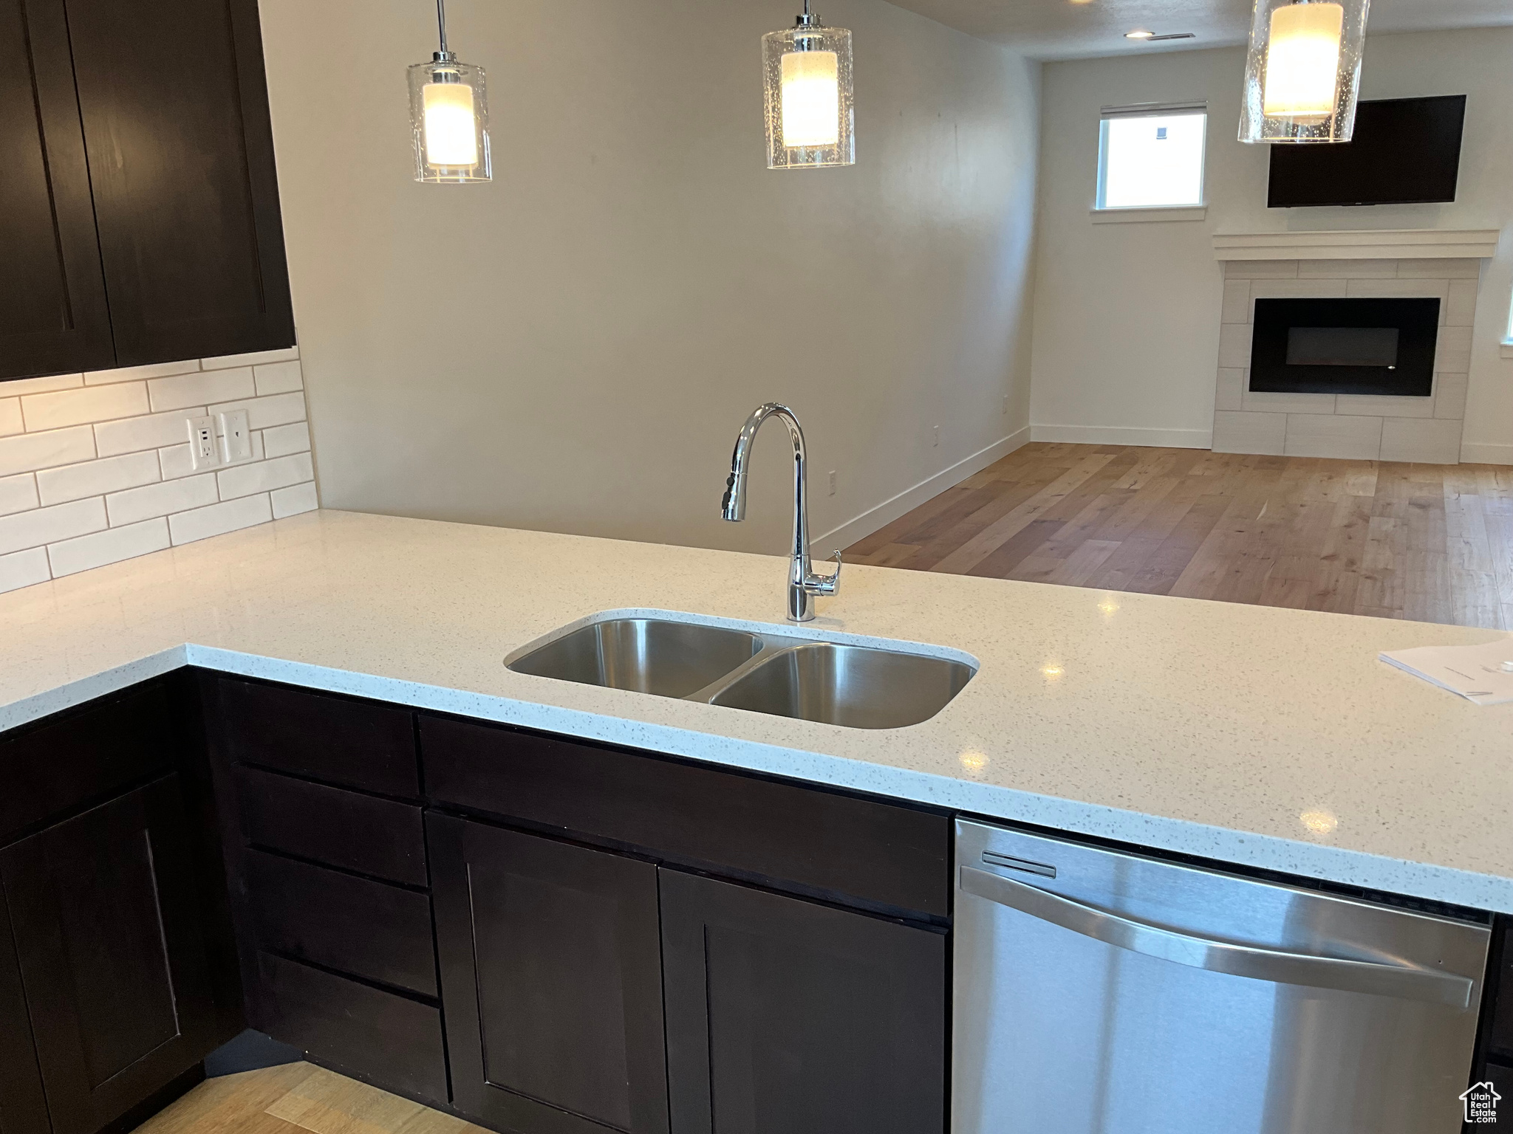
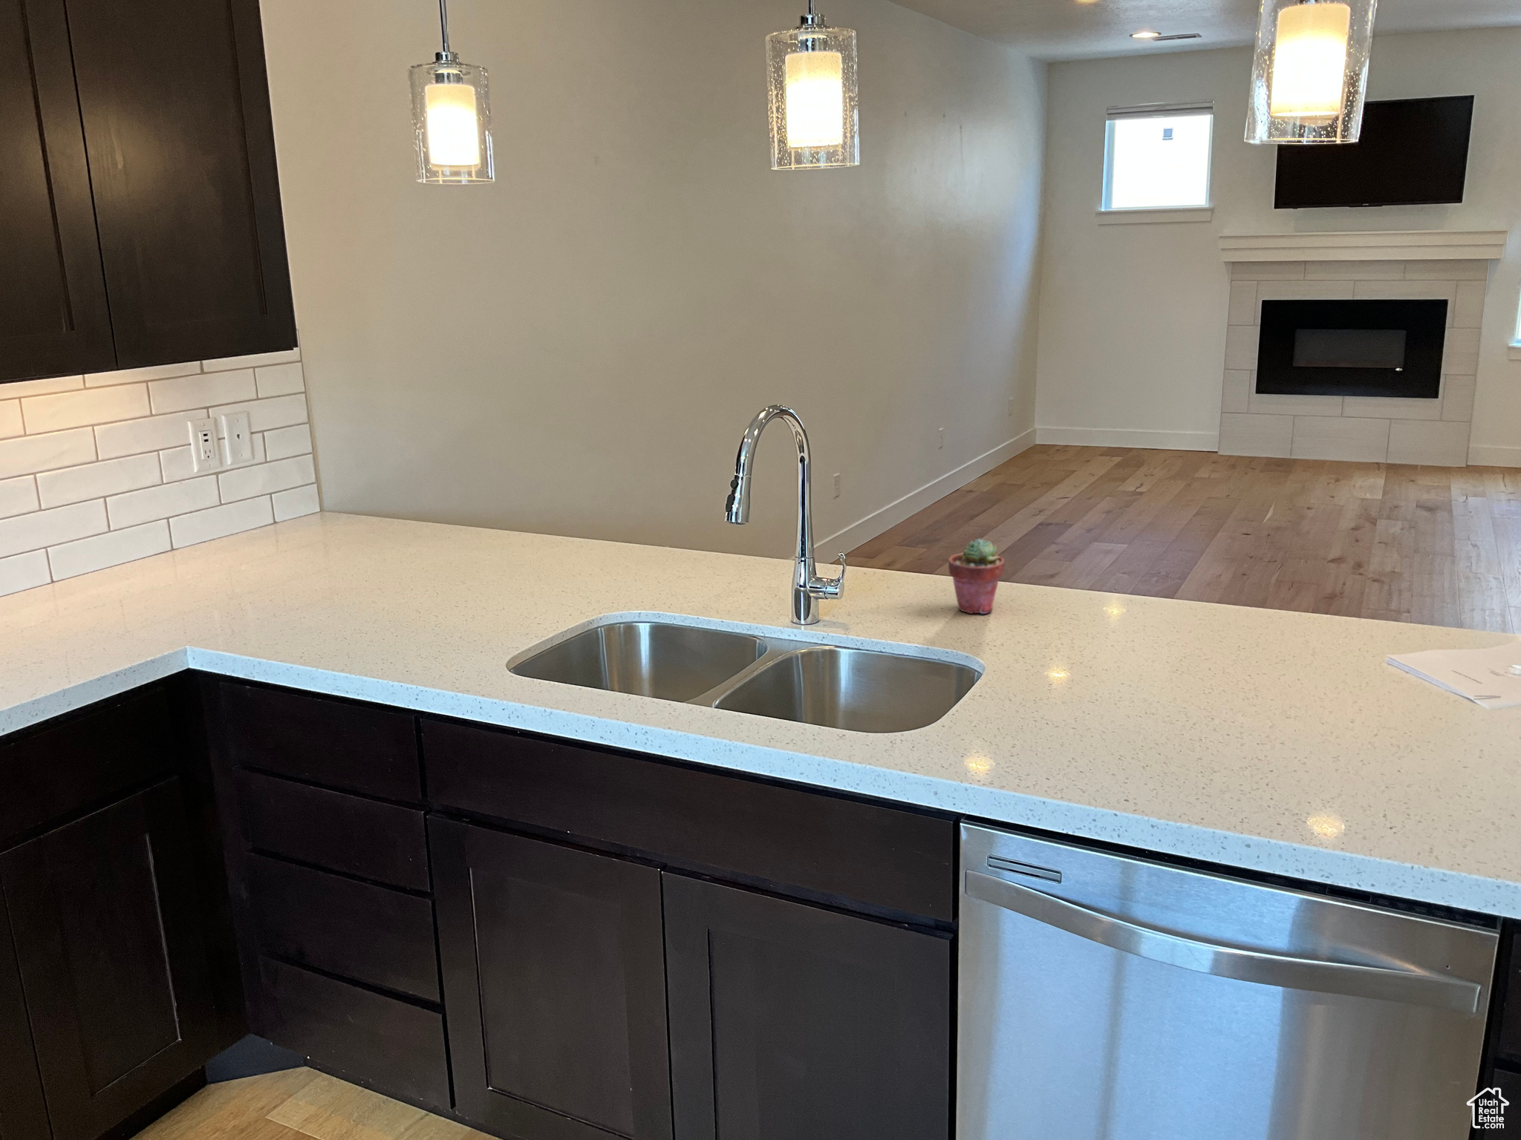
+ potted succulent [947,538,1006,614]
